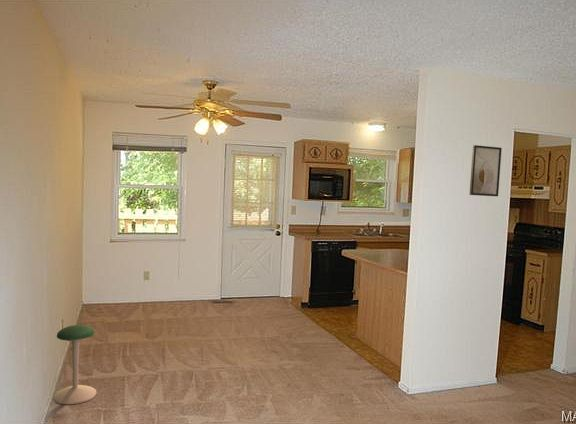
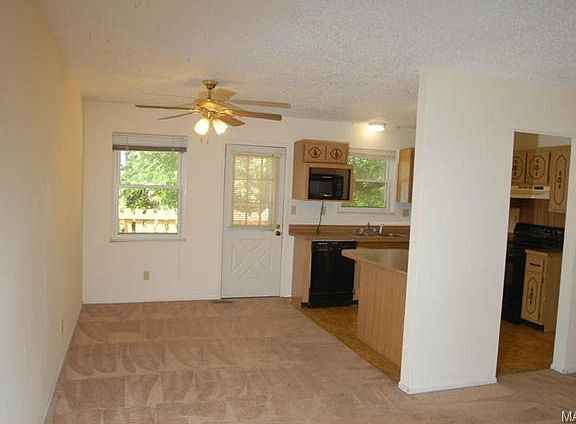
- stool [52,324,97,405]
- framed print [468,144,503,197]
